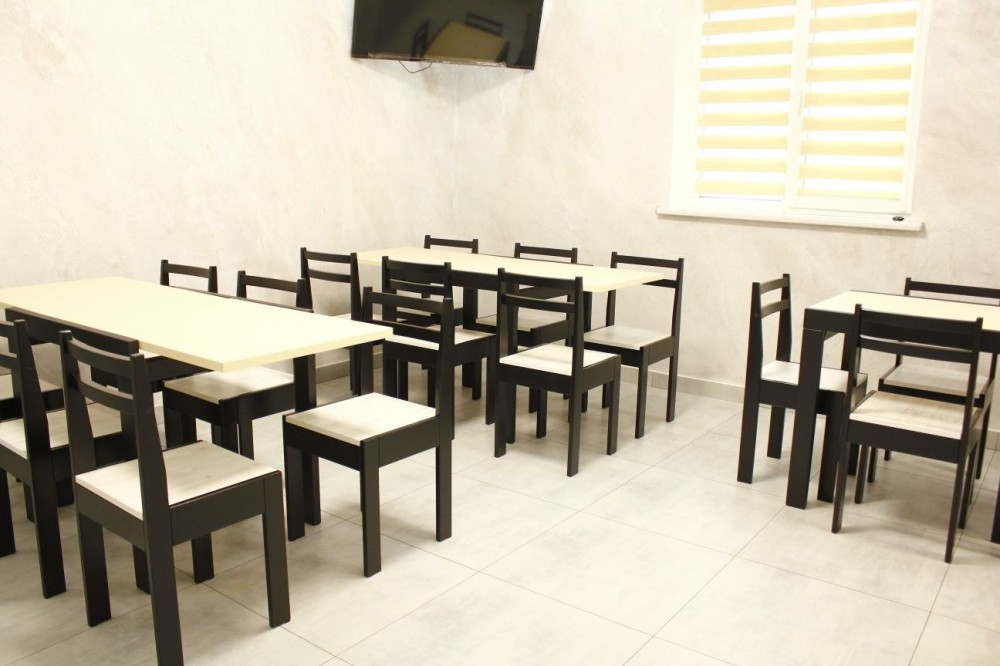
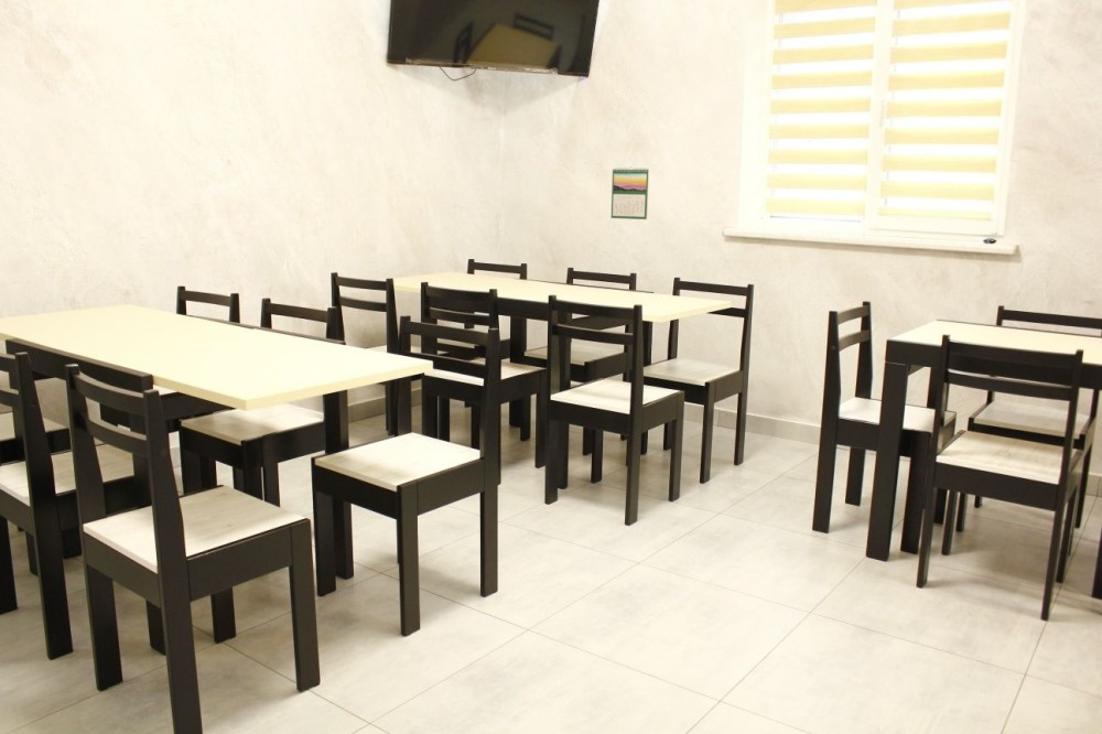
+ calendar [611,166,650,220]
